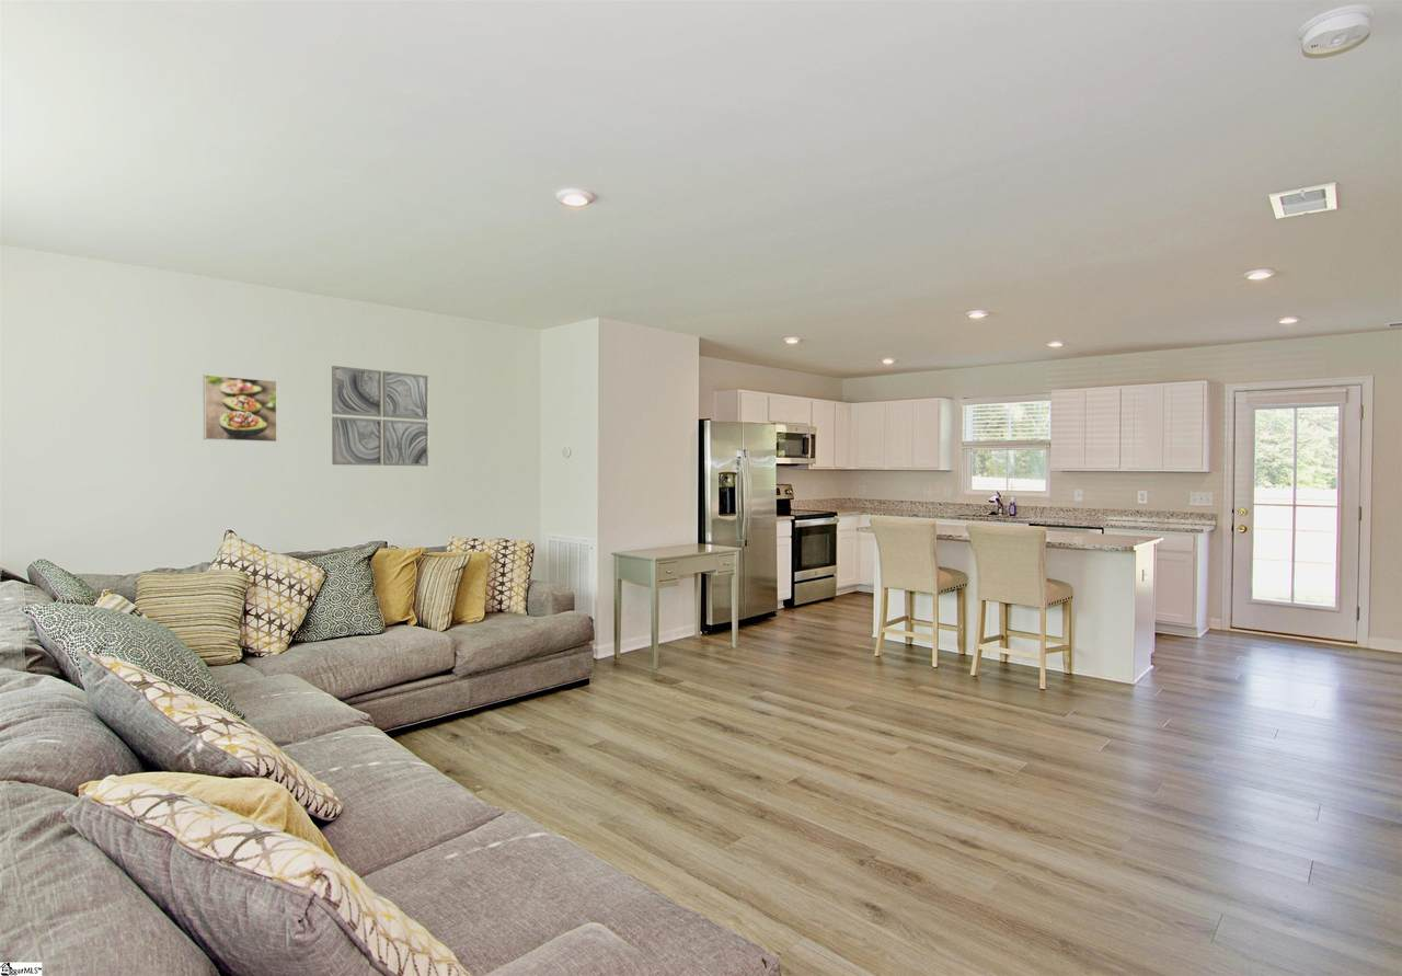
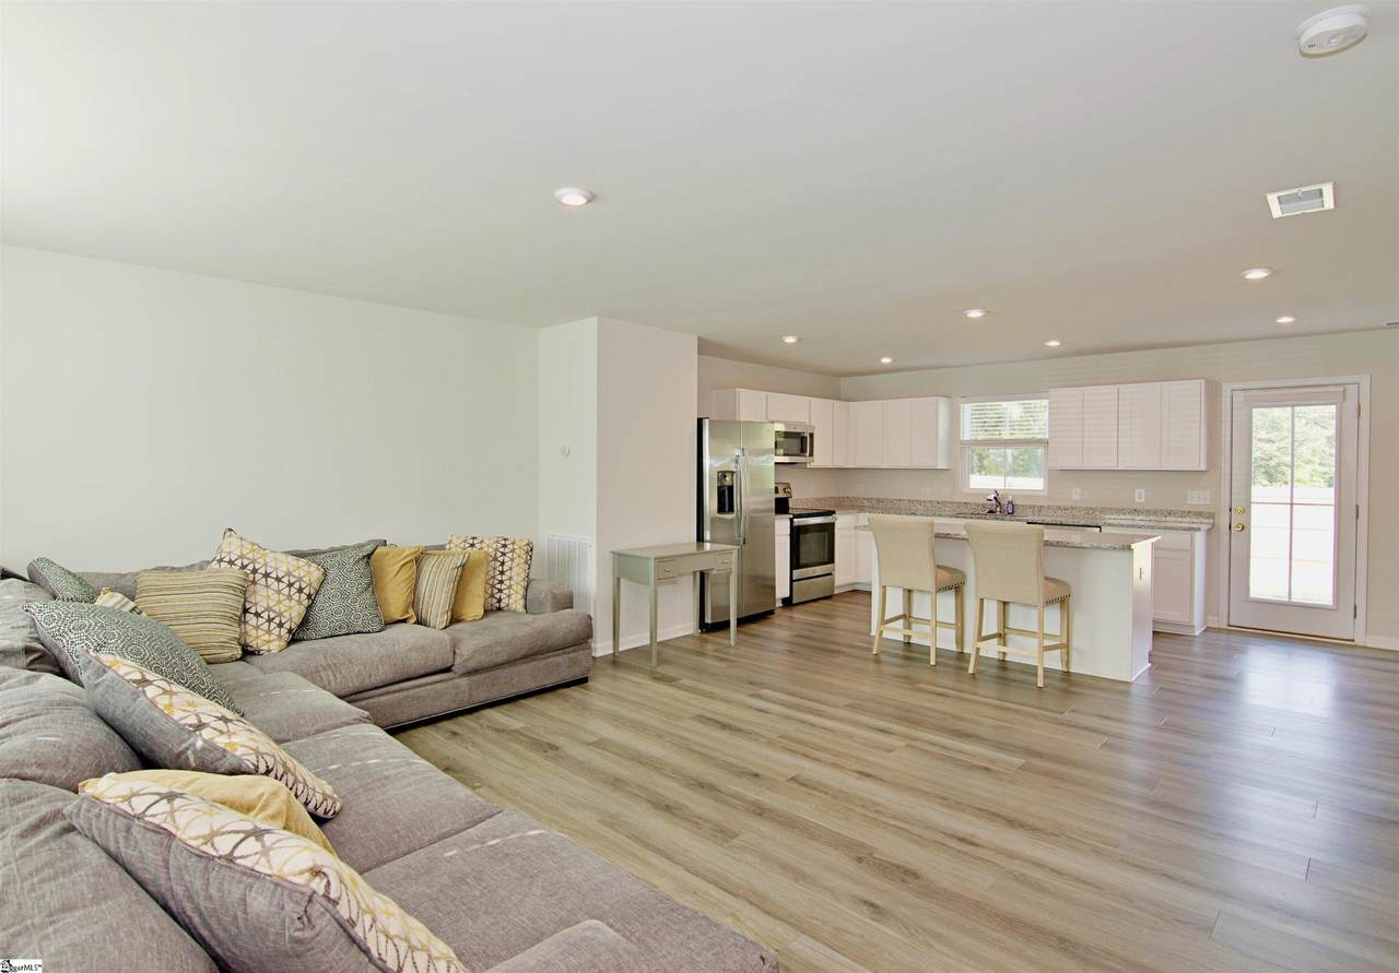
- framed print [203,374,278,443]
- wall art [331,365,429,467]
